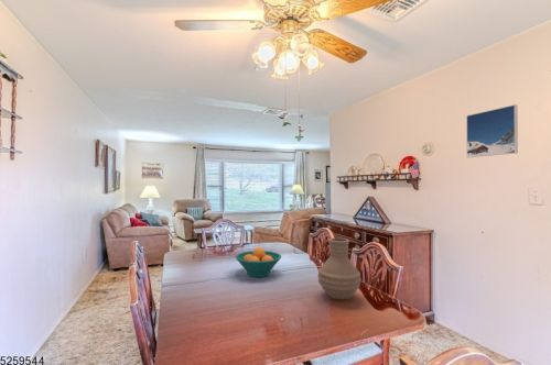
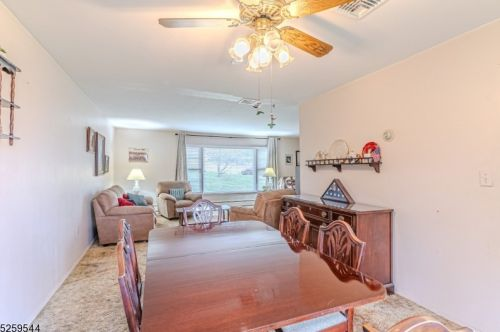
- fruit bowl [235,246,282,278]
- vase [316,237,363,301]
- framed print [465,103,519,158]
